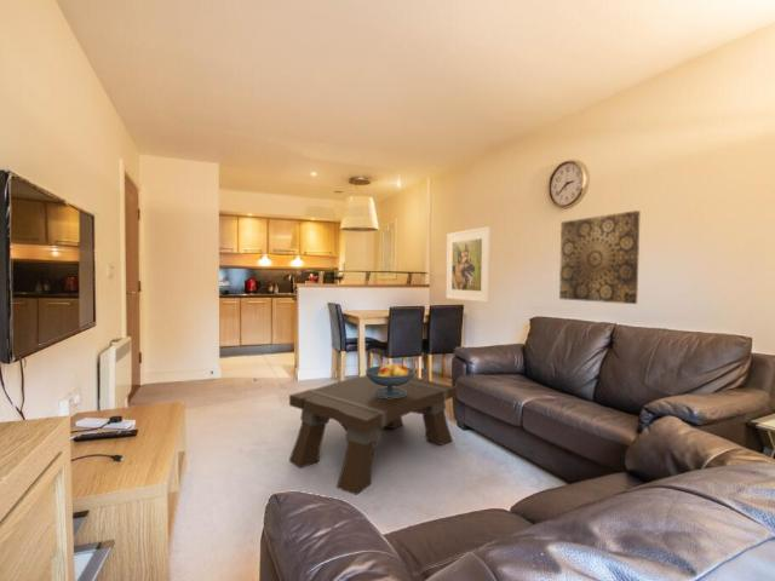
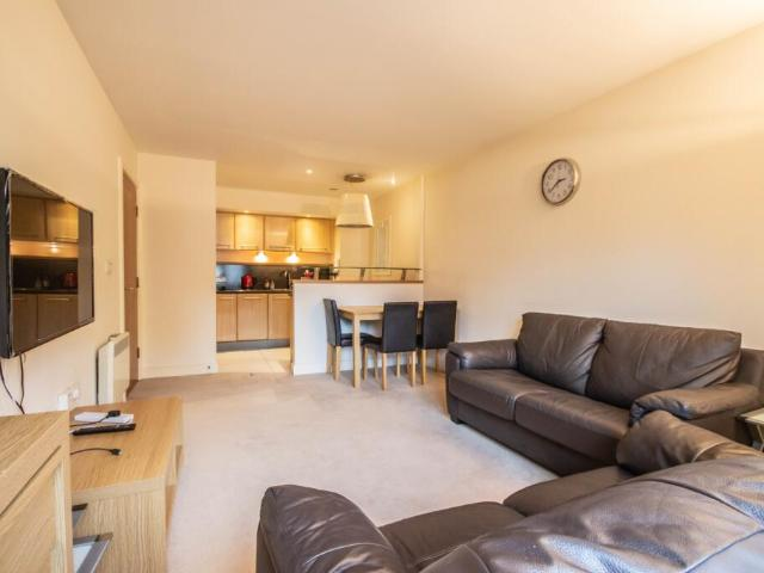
- wall art [558,209,642,305]
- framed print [444,225,492,304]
- coffee table [288,374,459,496]
- fruit bowl [364,362,415,398]
